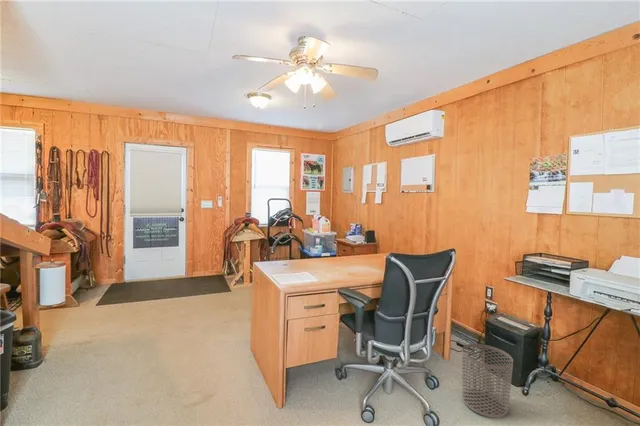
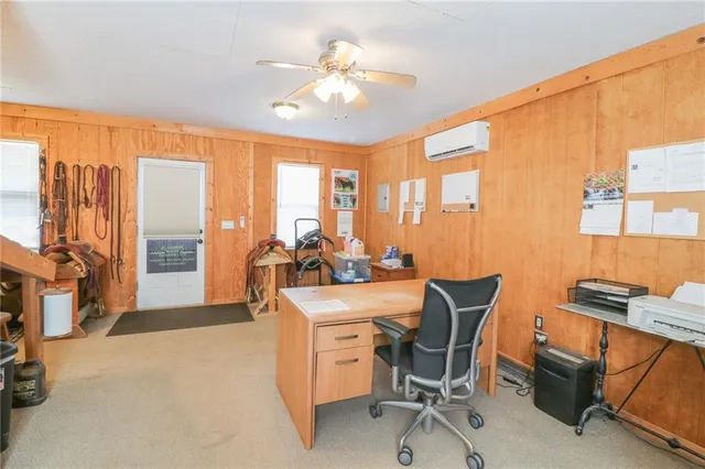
- waste bin [461,343,514,419]
